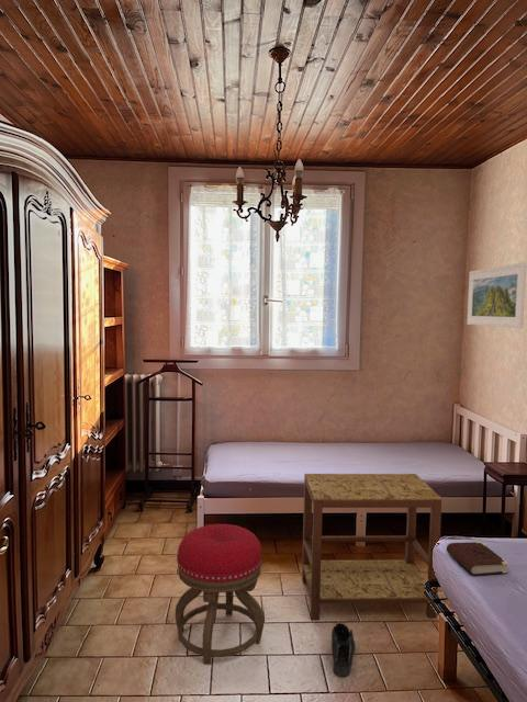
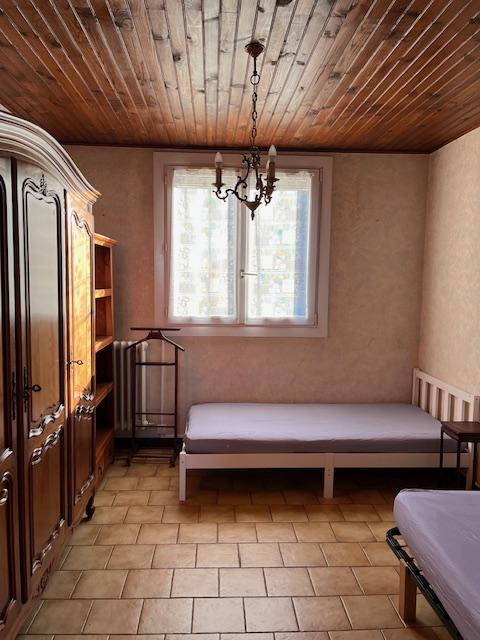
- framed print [466,261,527,329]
- side table [301,473,444,621]
- book [446,541,509,577]
- sneaker [330,622,356,678]
- stool [175,523,266,666]
